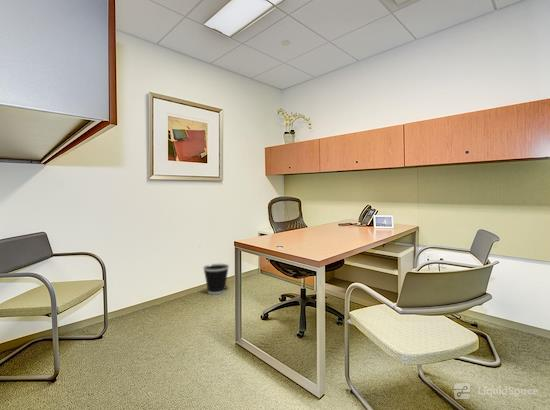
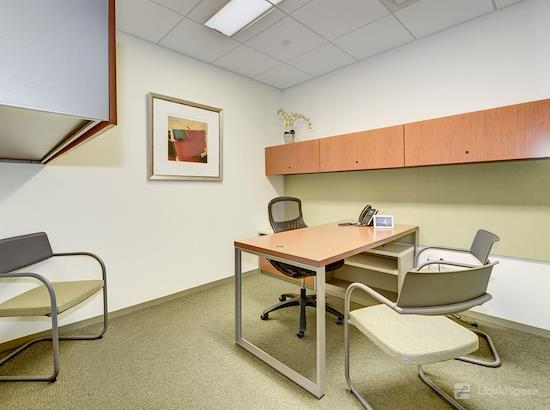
- wastebasket [202,263,230,295]
